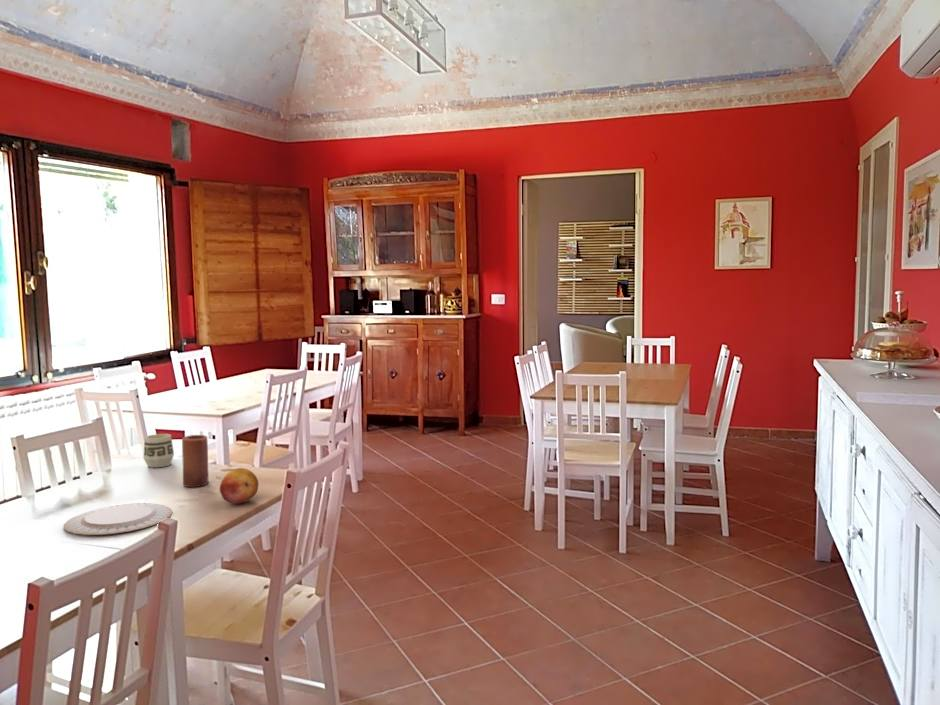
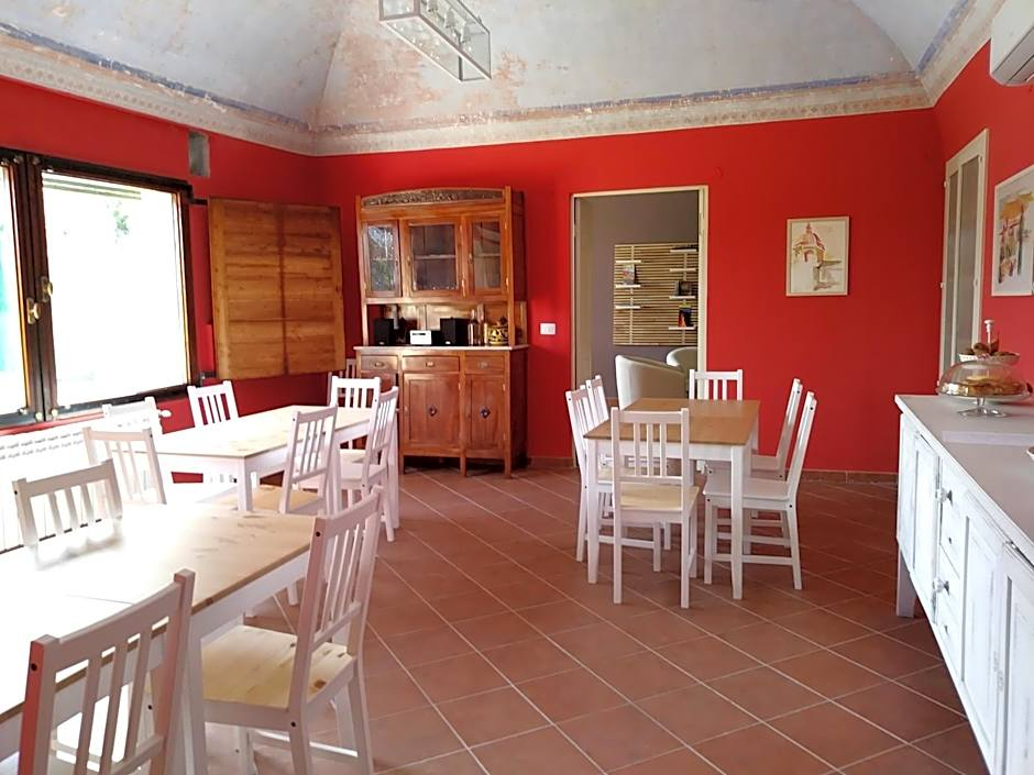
- candle [181,434,209,488]
- chinaware [63,503,173,536]
- fruit [219,467,259,505]
- cup [143,433,175,468]
